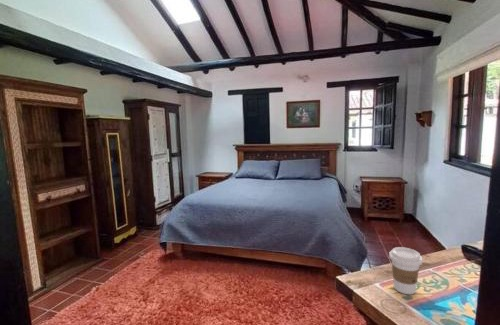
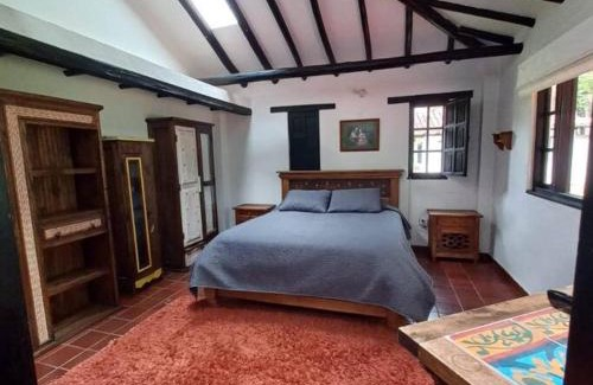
- coffee cup [388,246,424,295]
